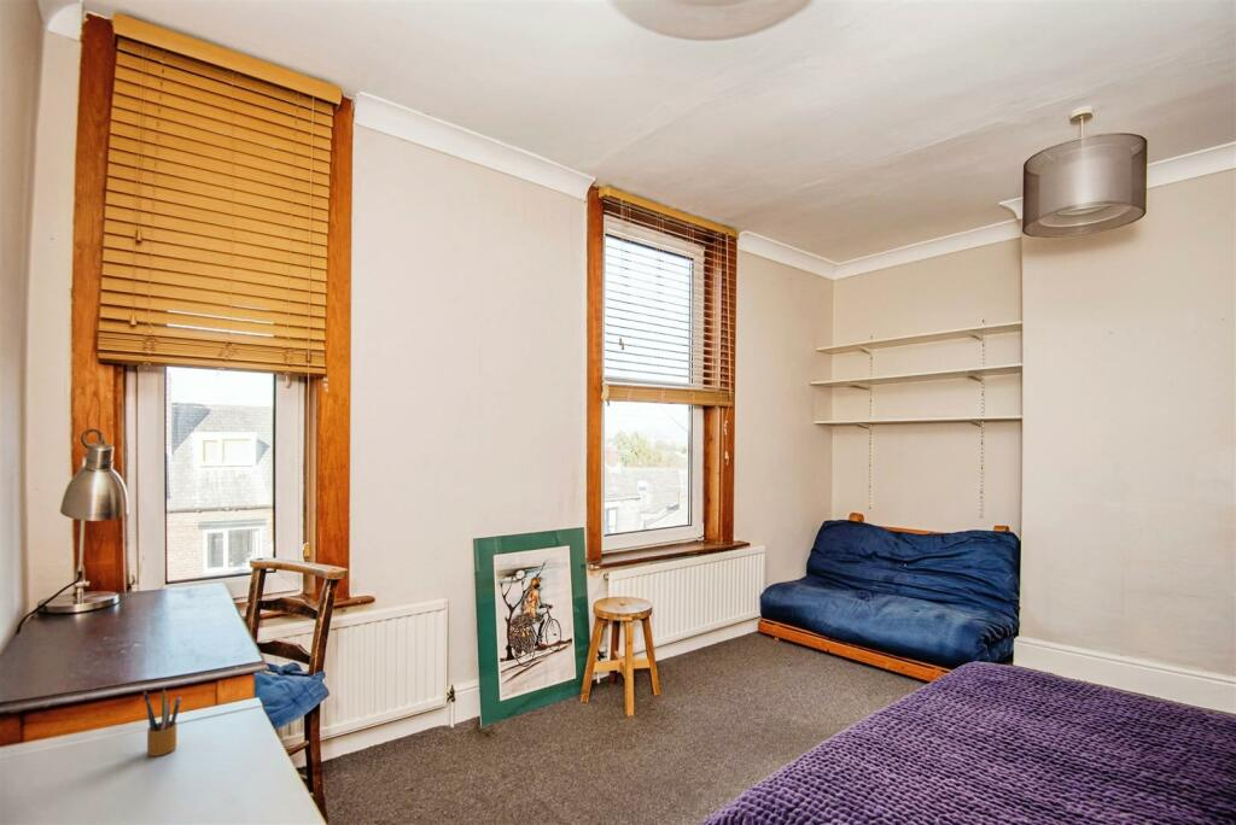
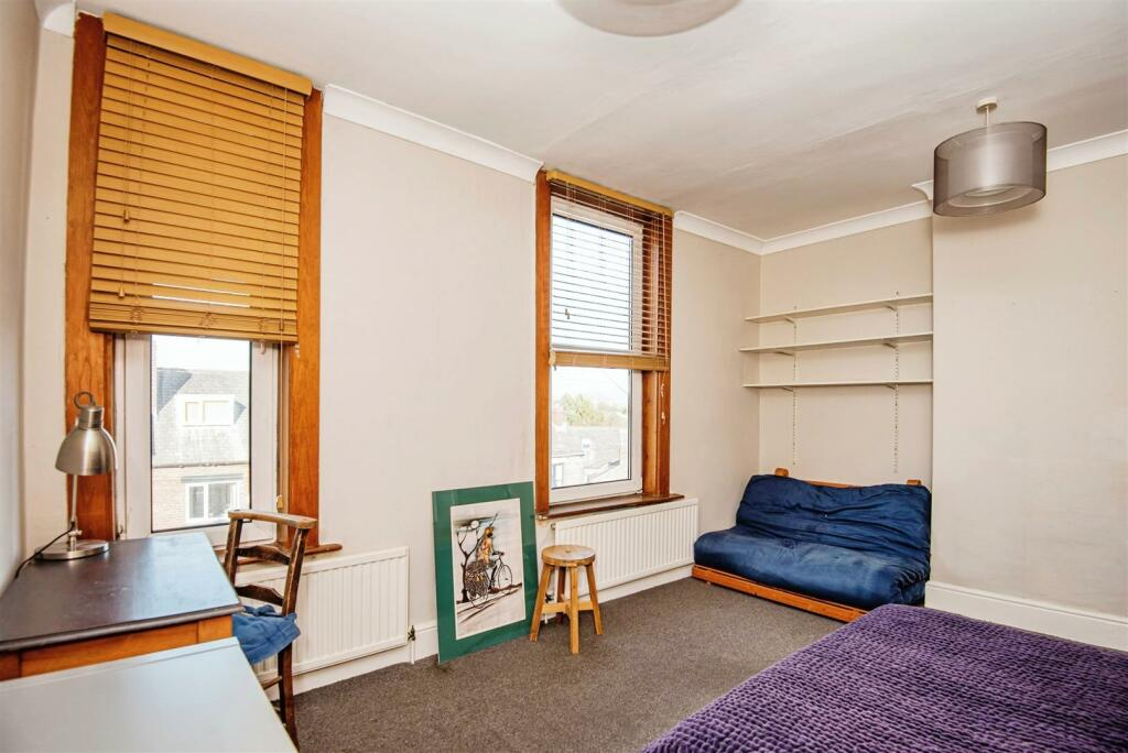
- pencil box [142,688,182,757]
